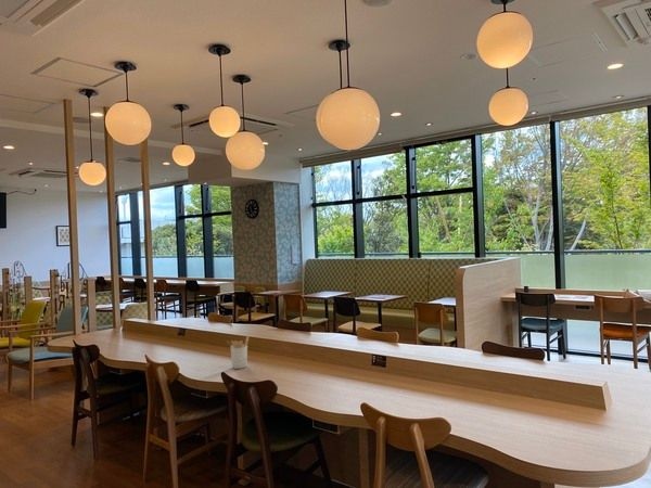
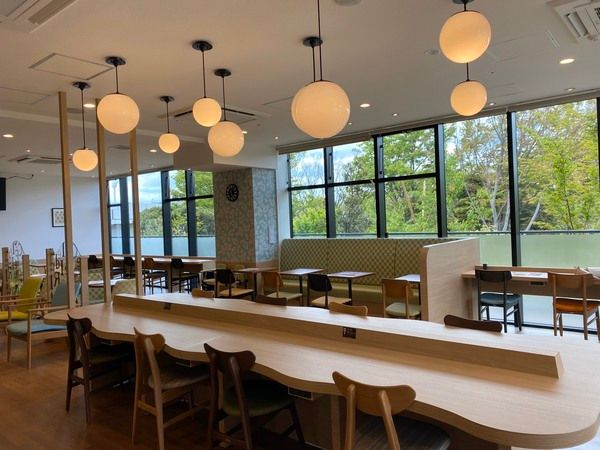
- utensil holder [226,334,251,370]
